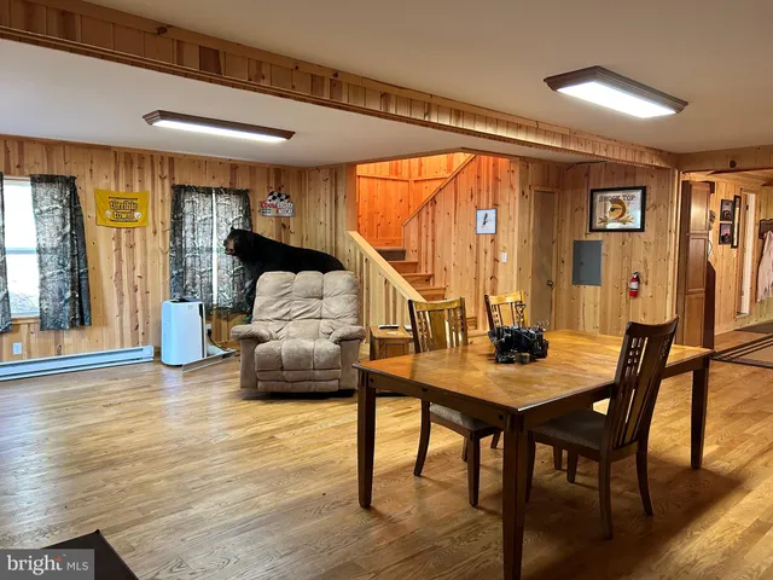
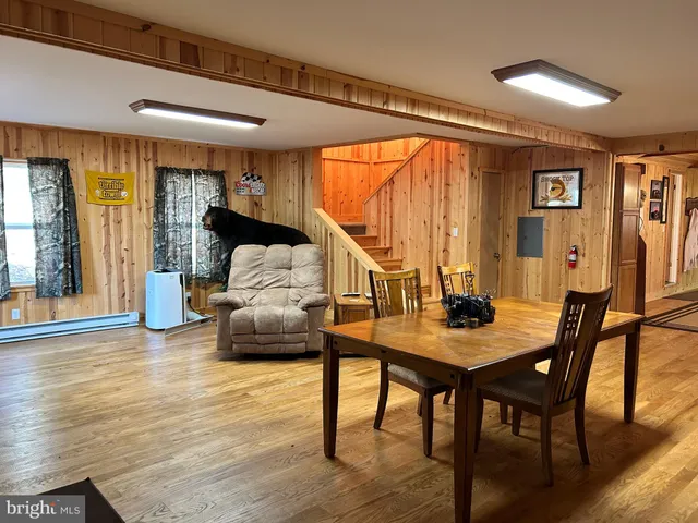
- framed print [475,207,499,236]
